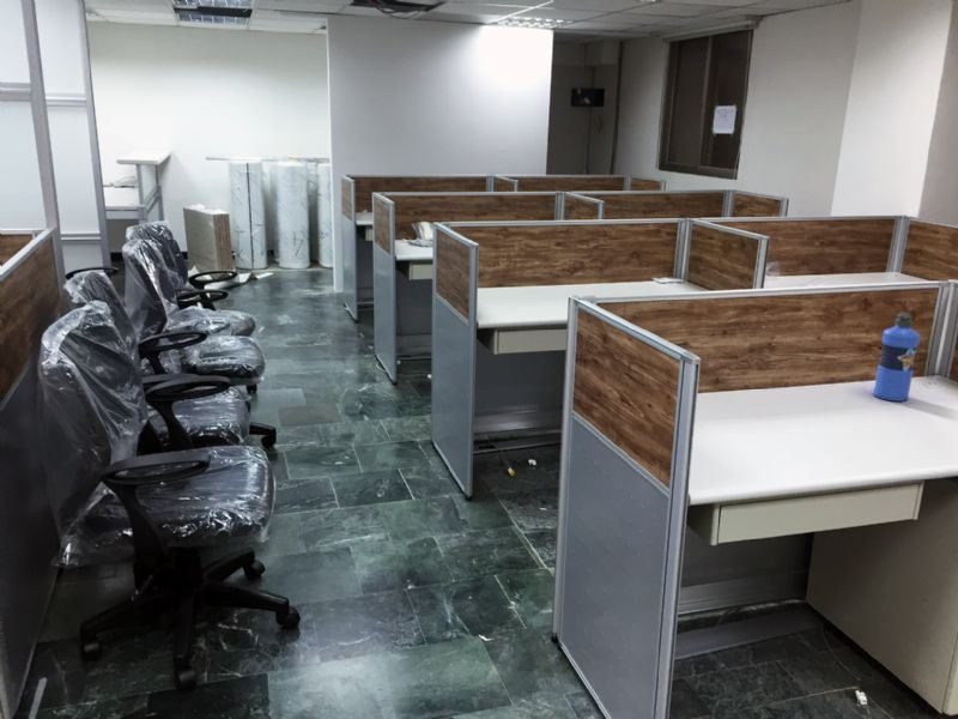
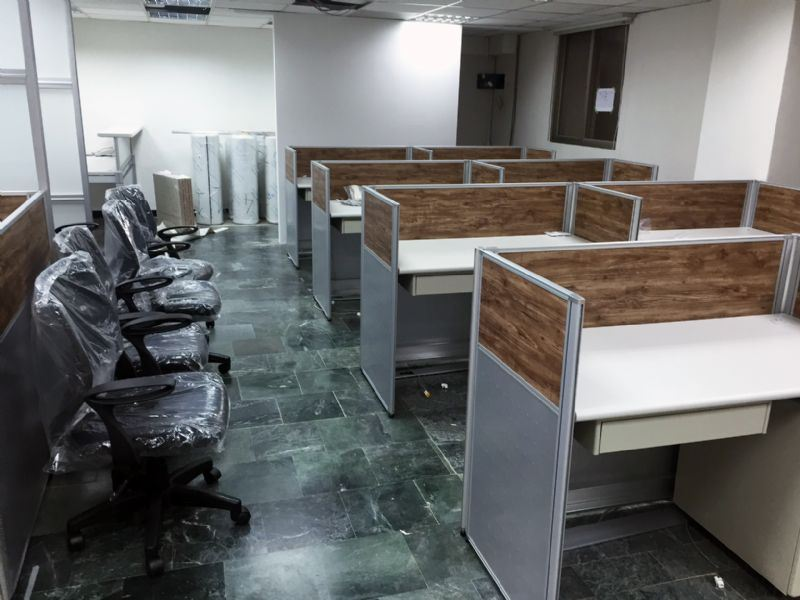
- water bottle [872,310,921,403]
